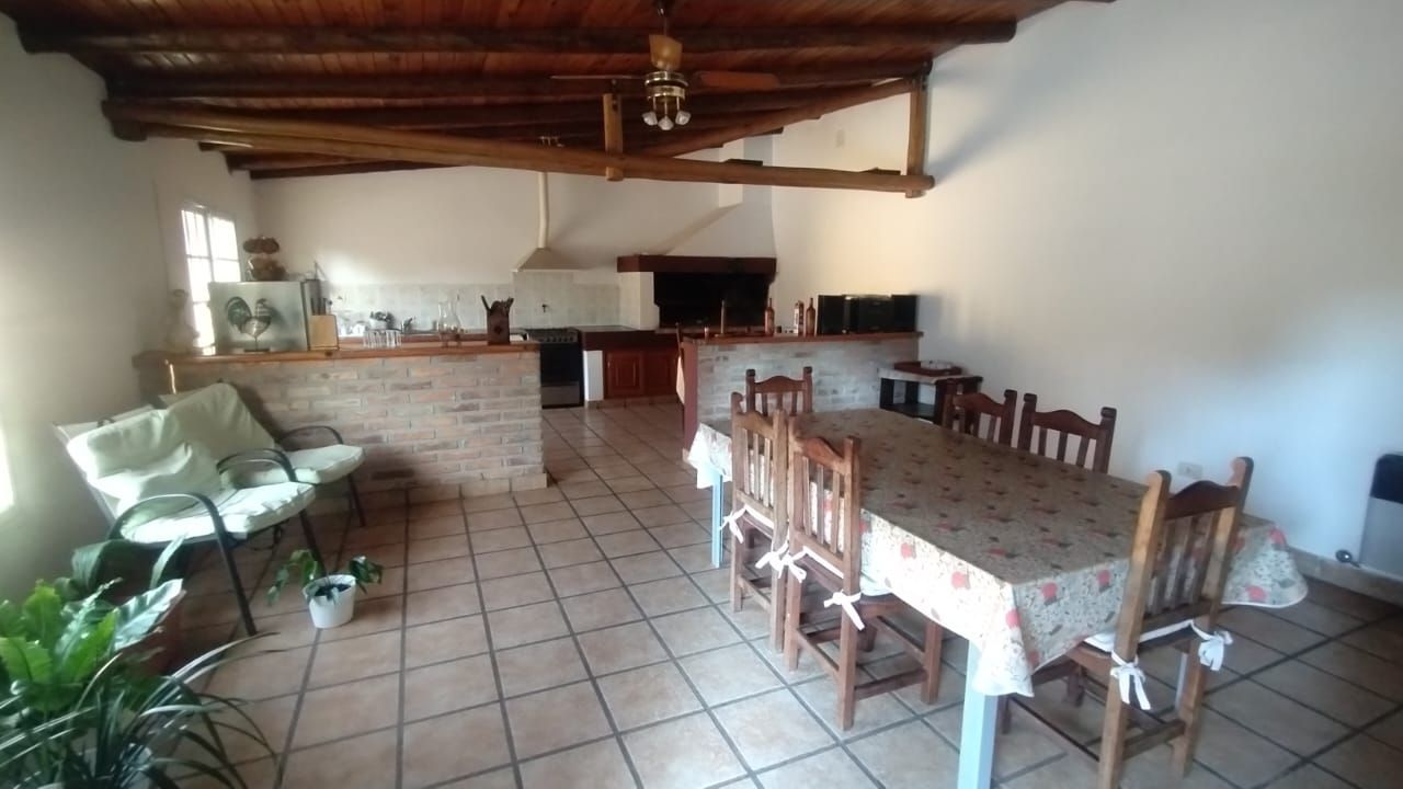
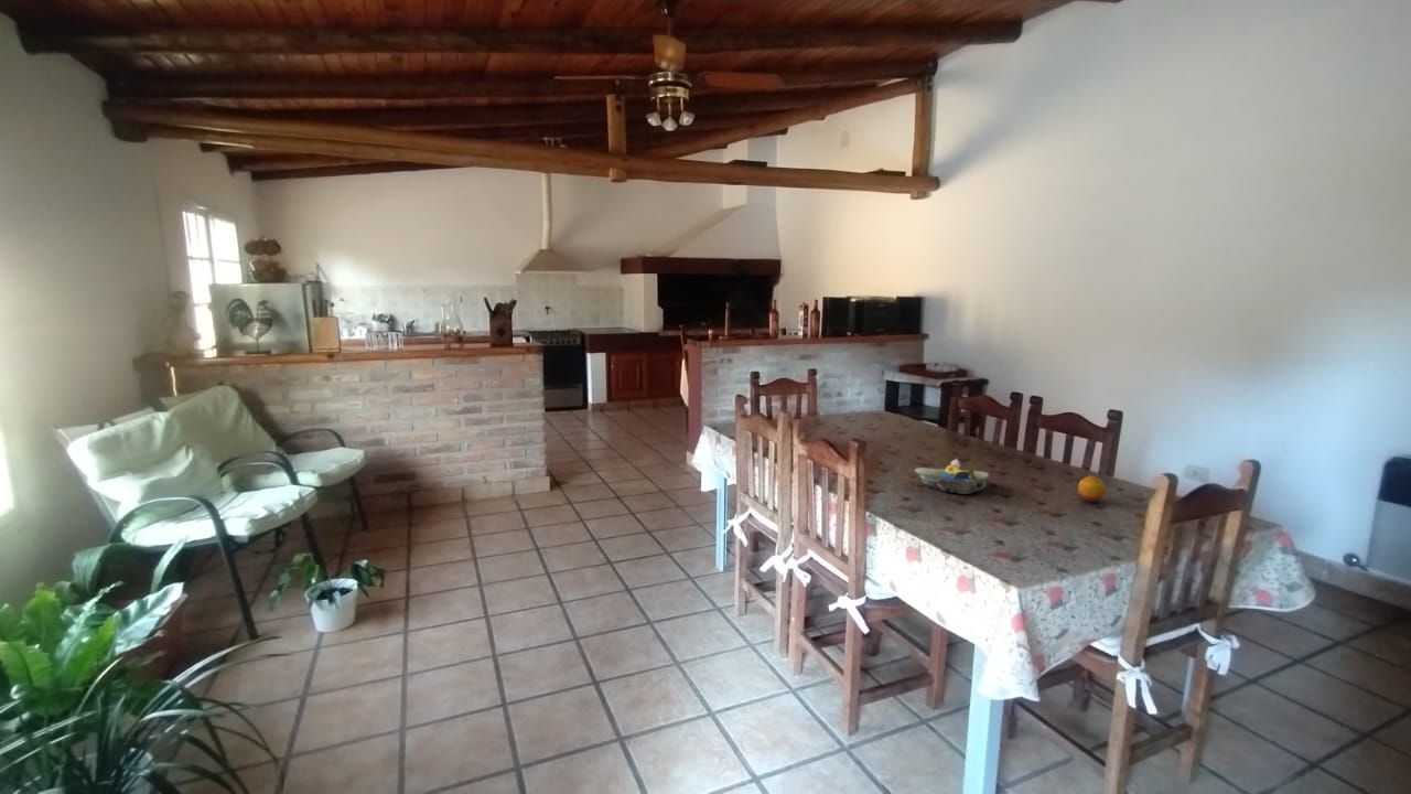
+ decorative bowl [913,458,992,495]
+ fruit [1077,474,1107,504]
